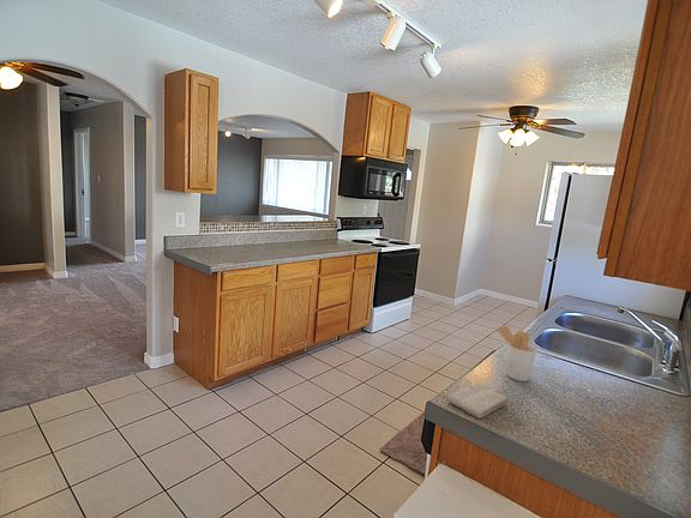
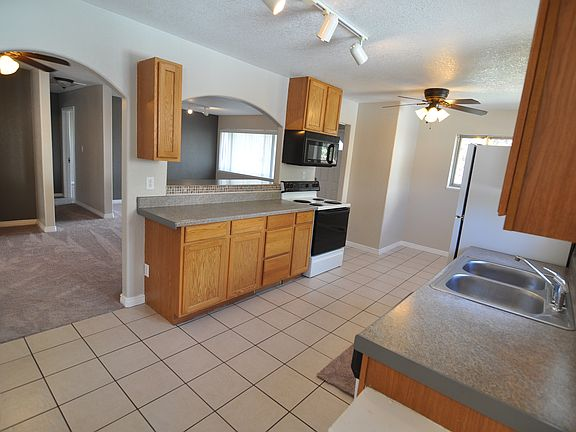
- utensil holder [495,325,537,383]
- washcloth [446,383,509,420]
